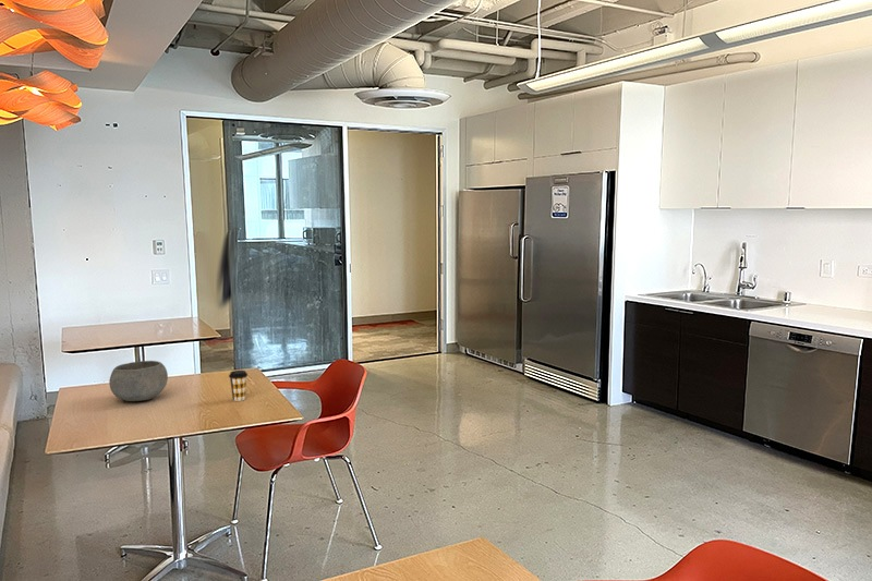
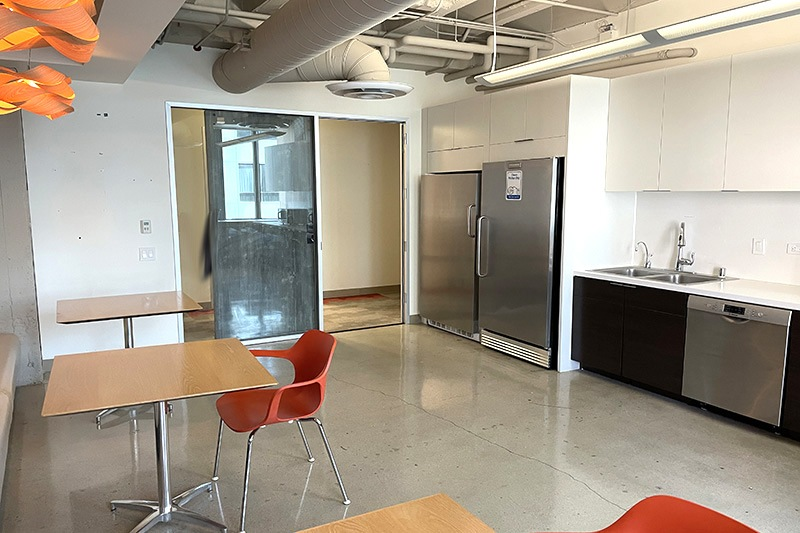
- coffee cup [228,370,249,402]
- bowl [108,360,169,402]
